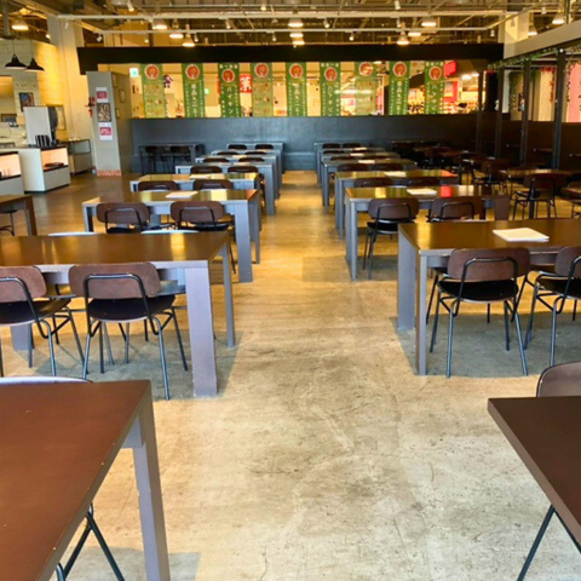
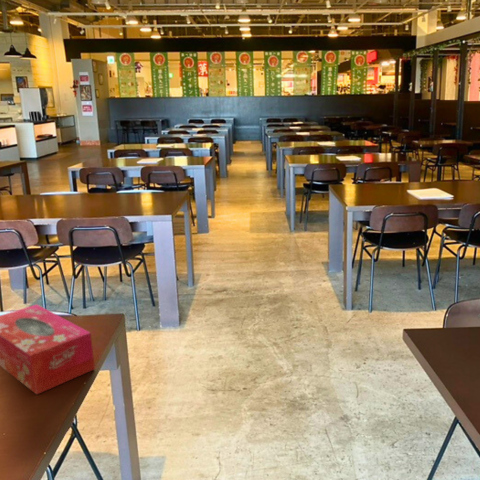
+ tissue box [0,303,96,395]
